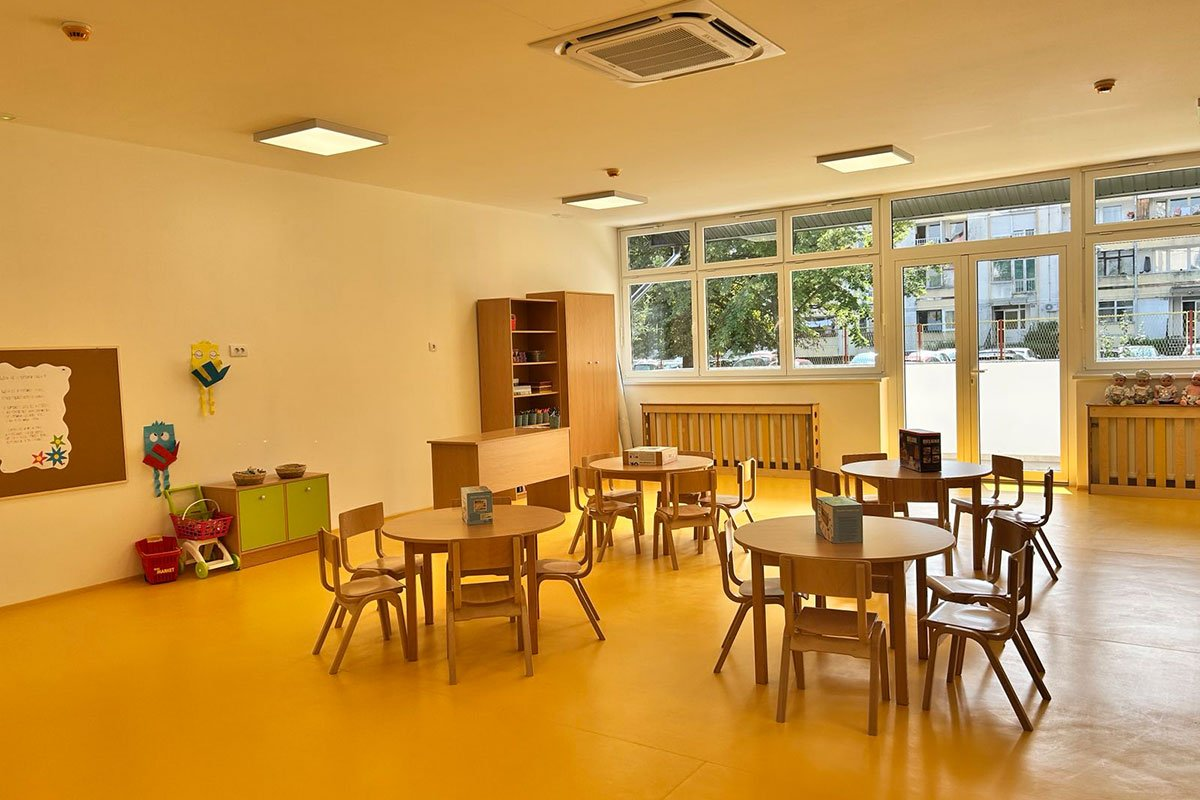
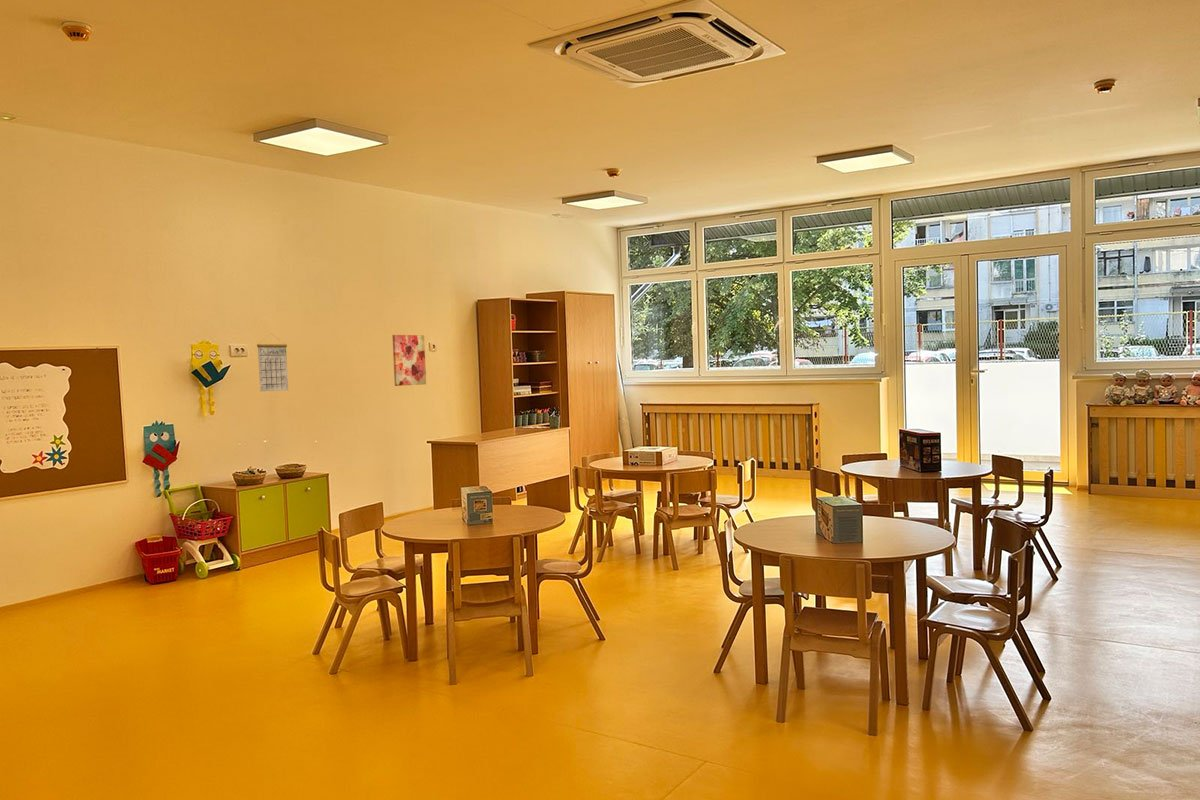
+ wall art [391,334,427,387]
+ calendar [256,333,289,393]
